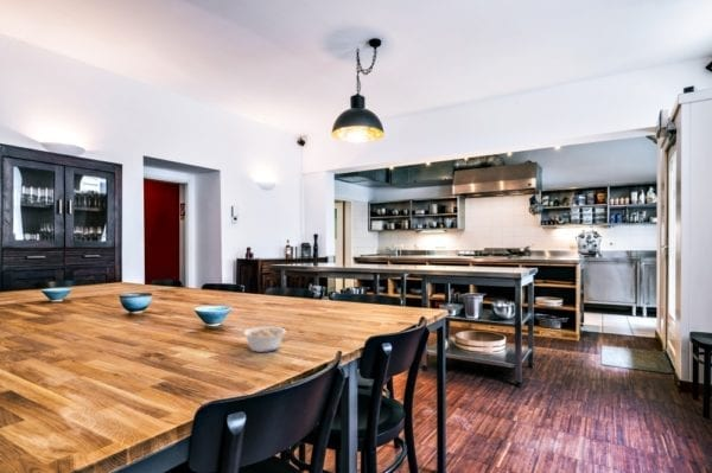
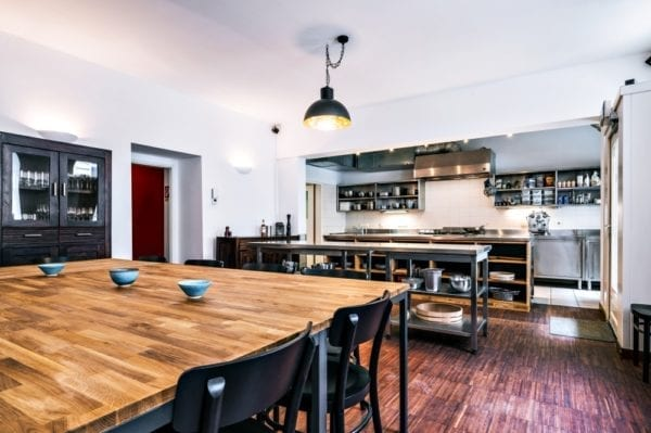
- legume [242,325,287,353]
